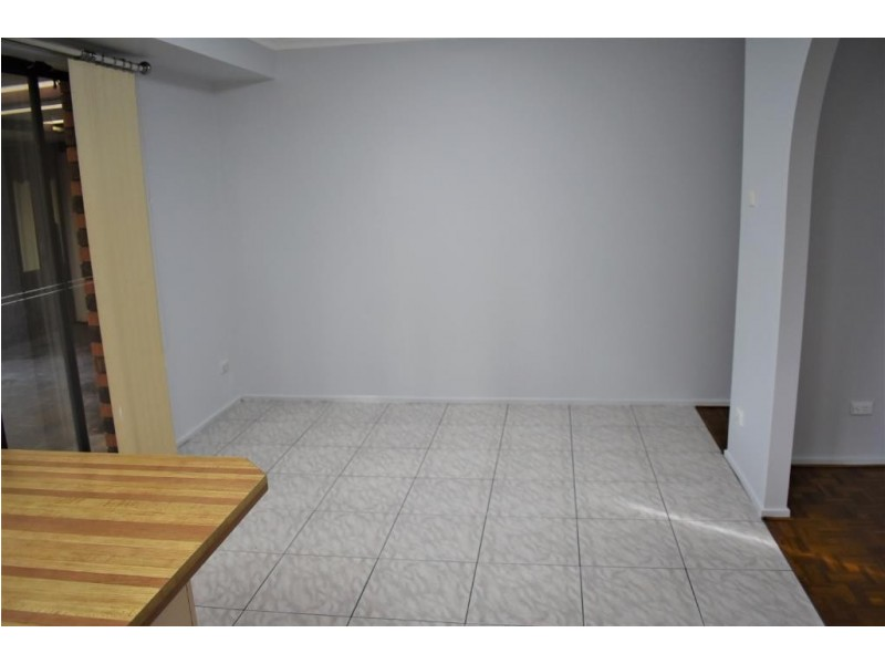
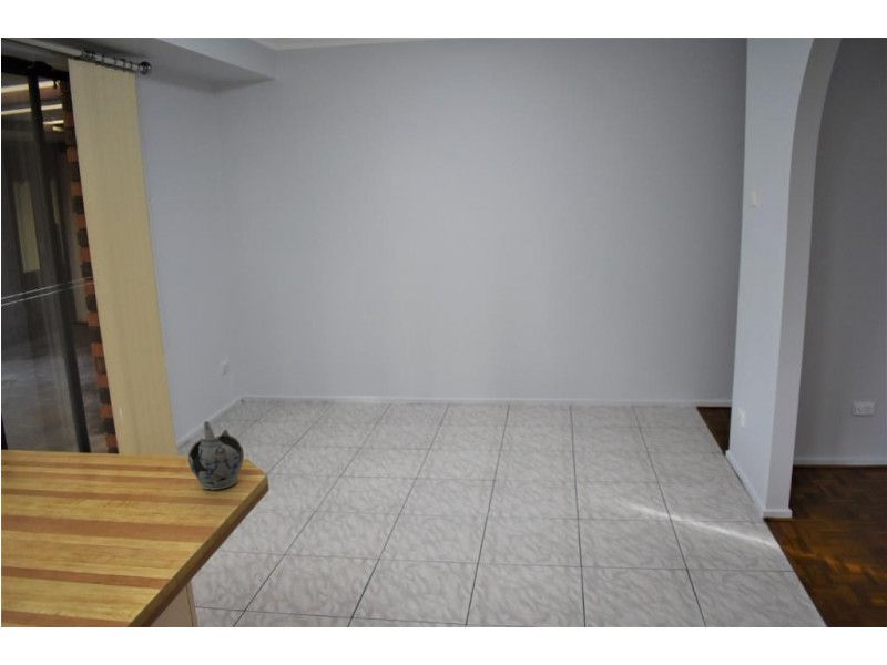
+ teapot [187,420,245,491]
